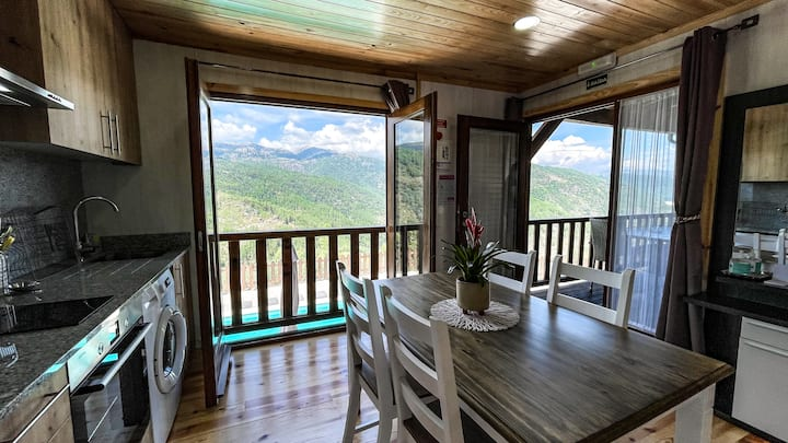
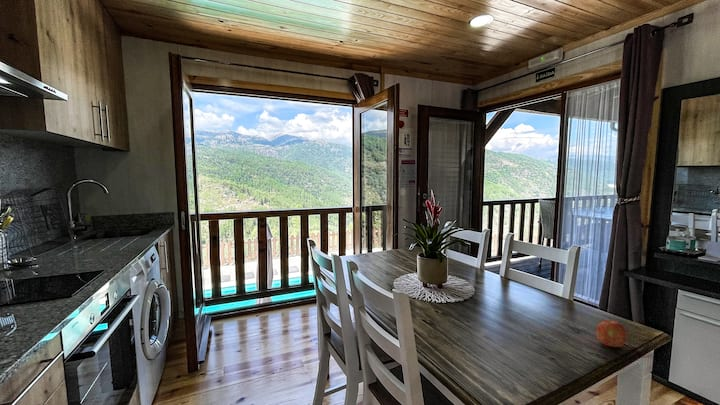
+ fruit [596,320,628,348]
